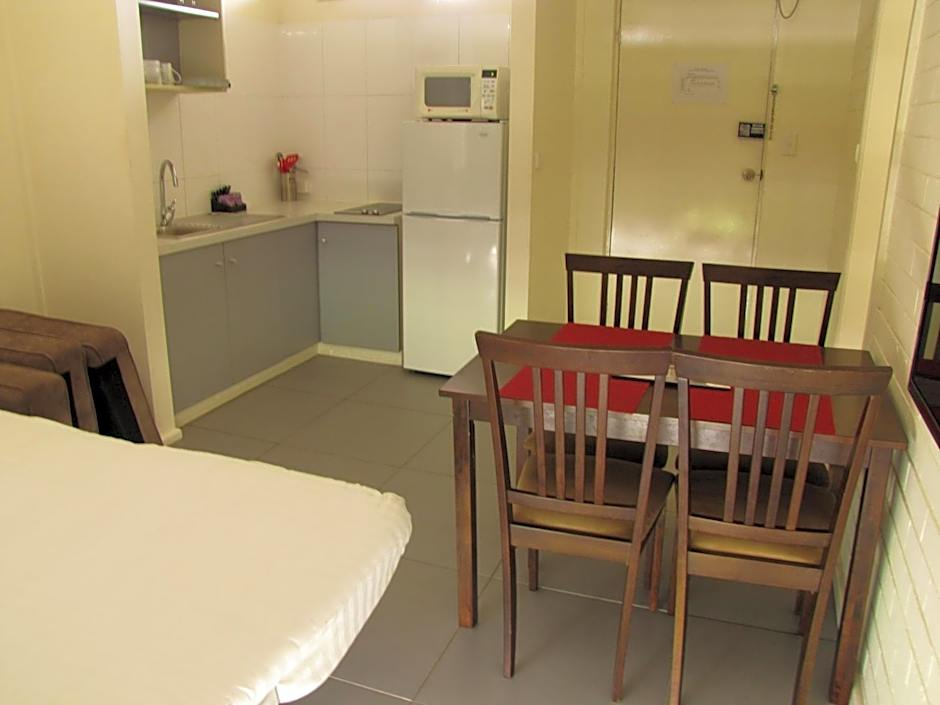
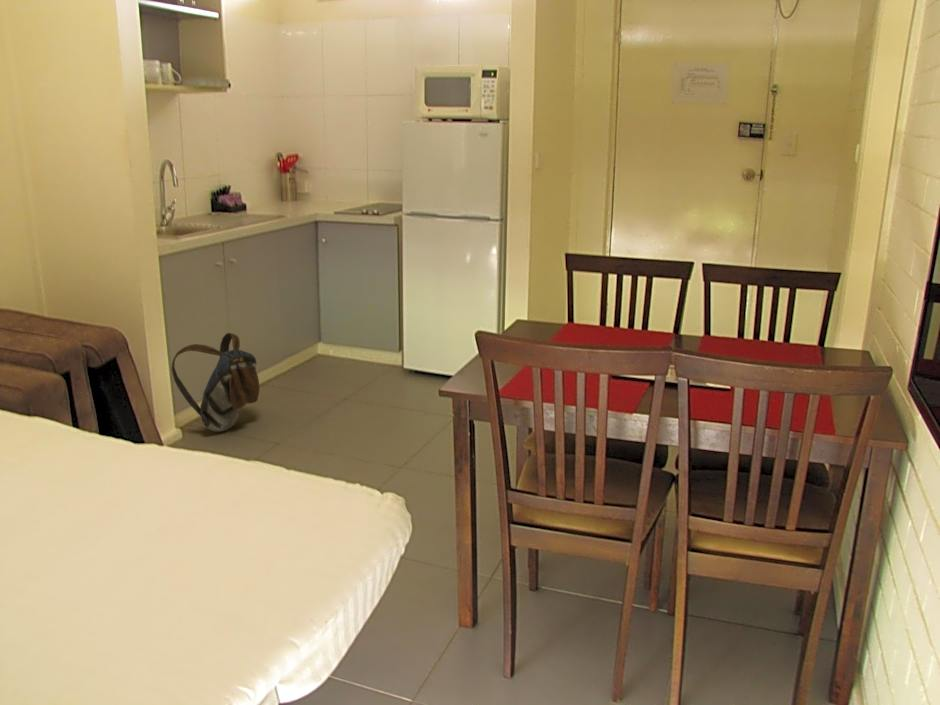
+ backpack [170,332,260,433]
